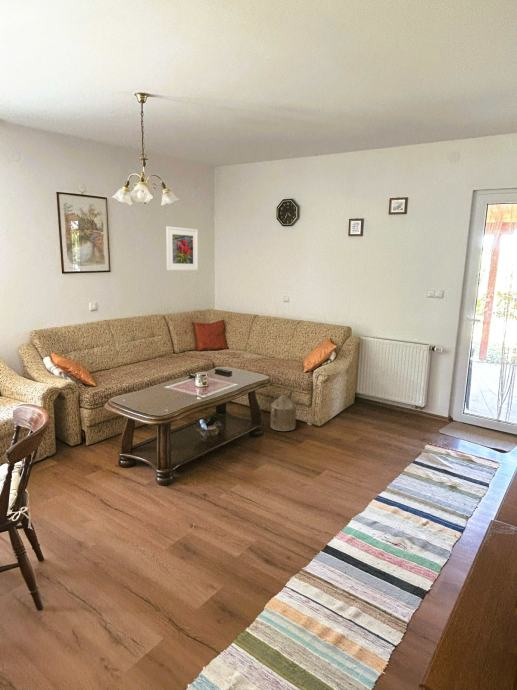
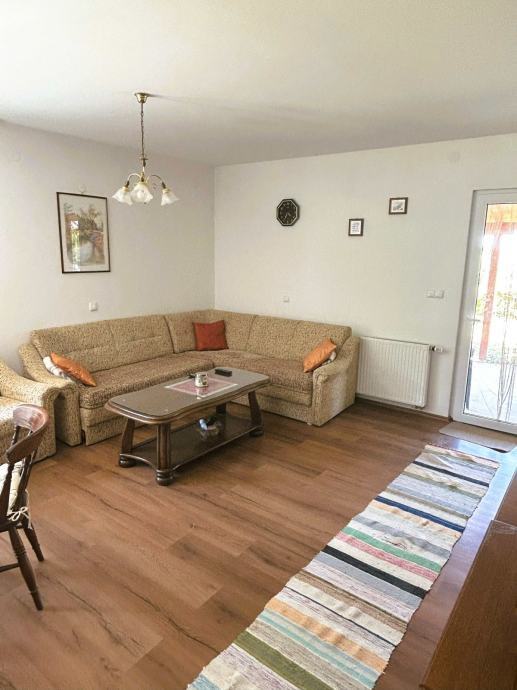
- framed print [165,225,199,271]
- watering can [269,385,297,432]
